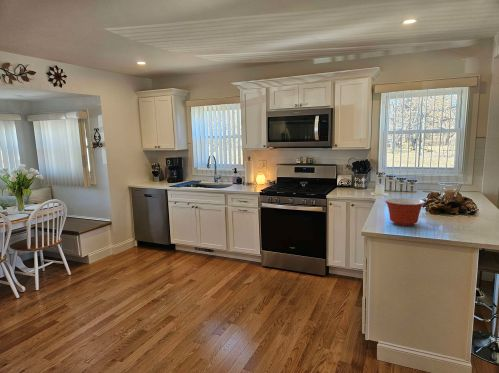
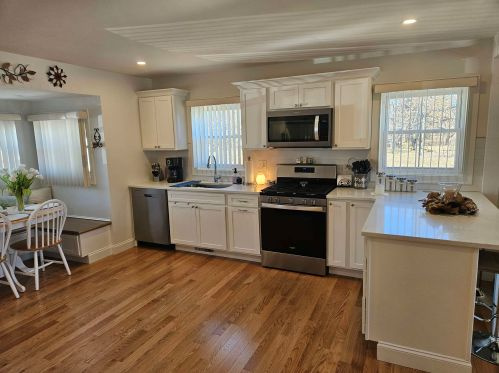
- mixing bowl [384,197,426,227]
